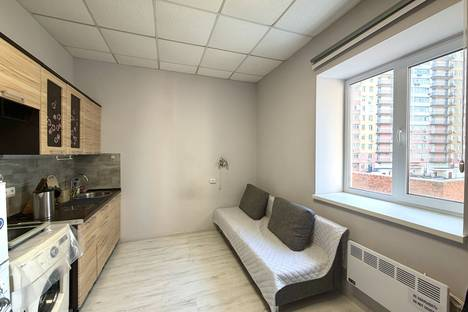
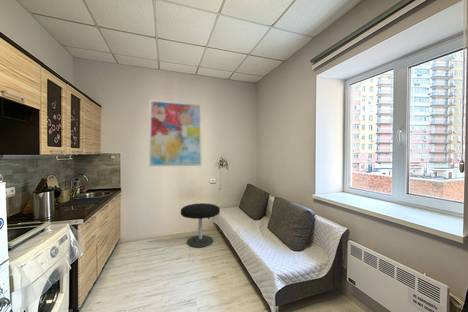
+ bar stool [180,202,221,248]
+ wall art [148,99,203,167]
